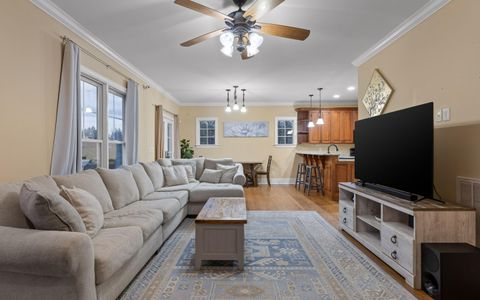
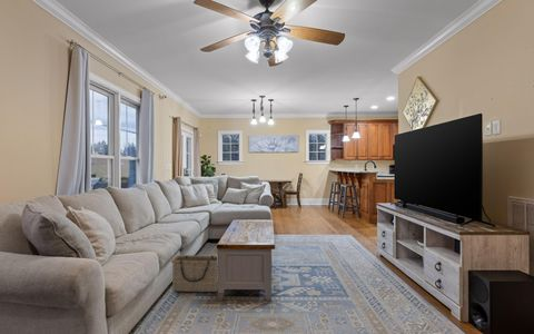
+ basket [170,254,218,293]
